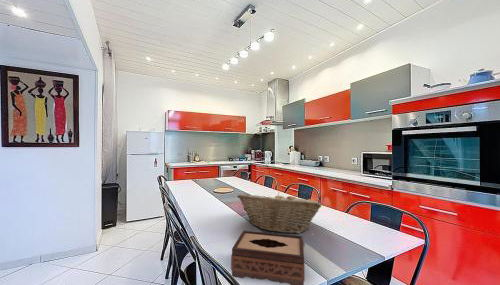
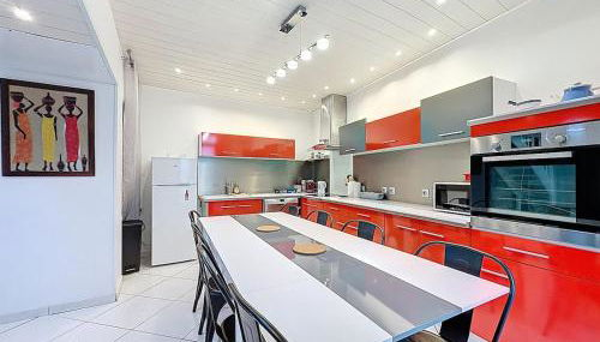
- tissue box [230,229,306,285]
- fruit basket [236,193,322,234]
